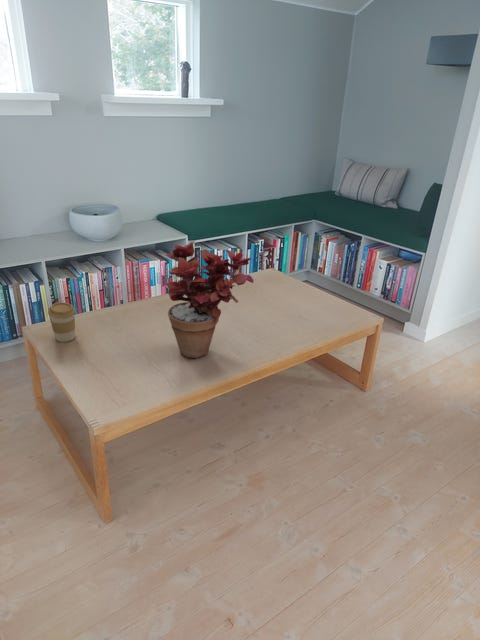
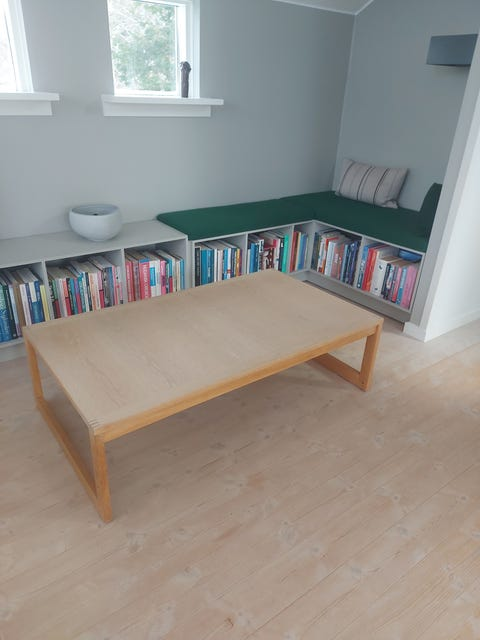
- coffee cup [47,301,76,343]
- potted plant [164,239,255,359]
